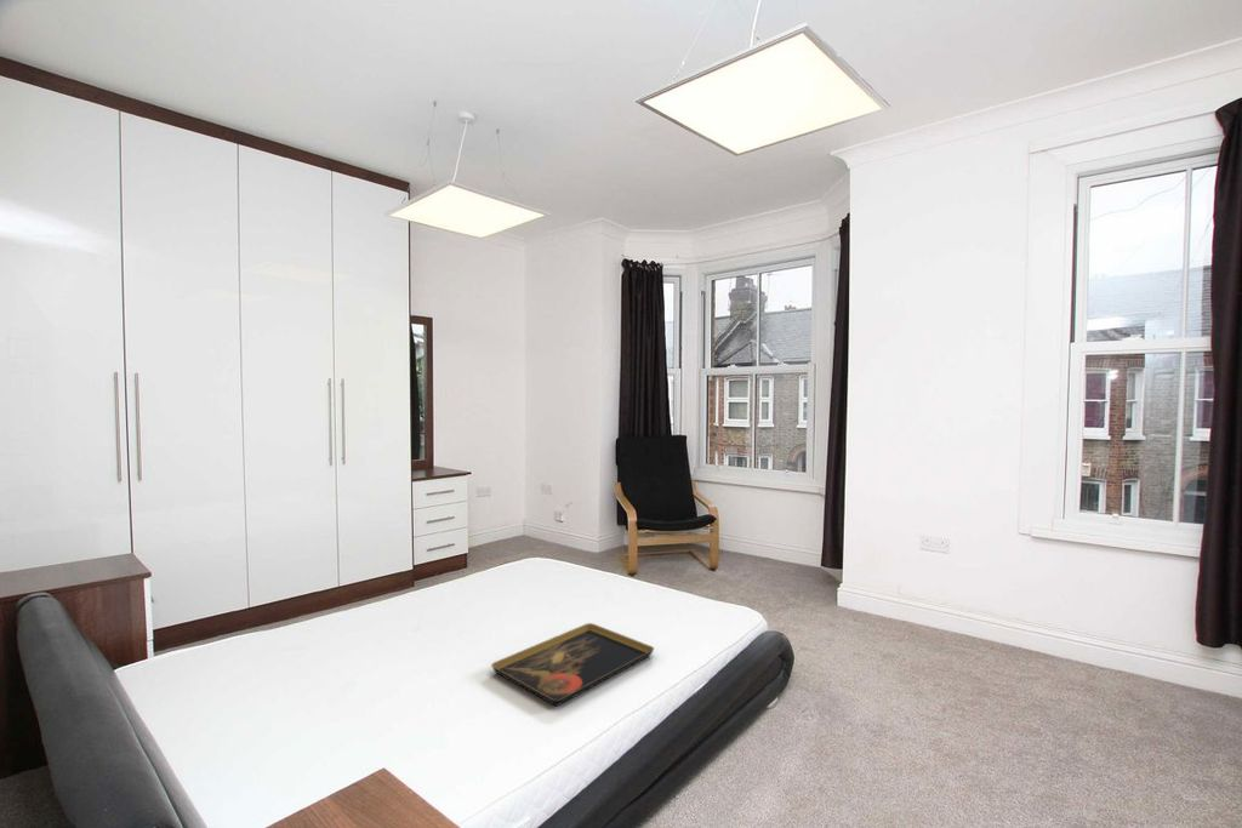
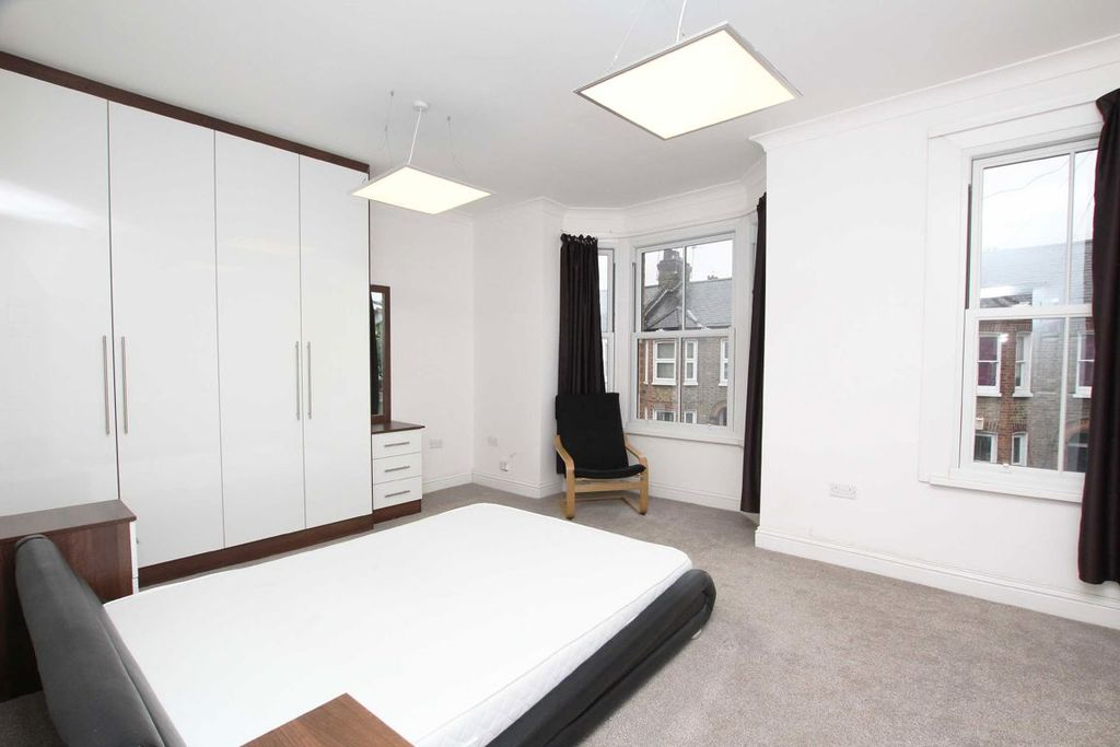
- decorative tray [490,622,655,707]
